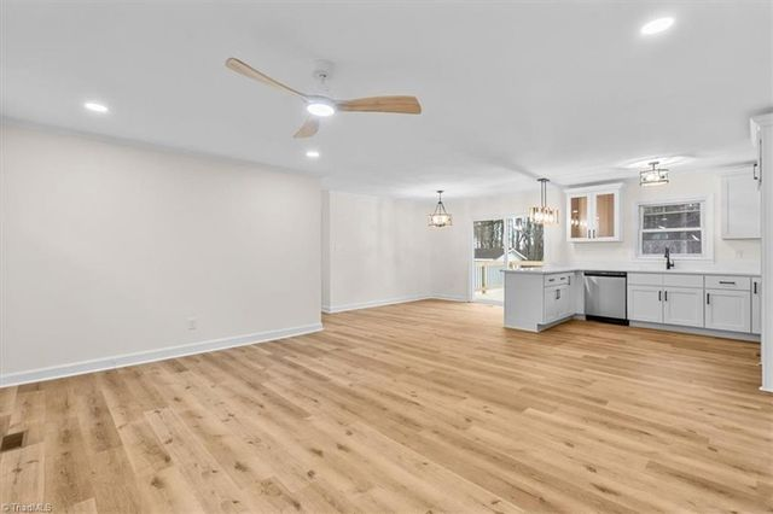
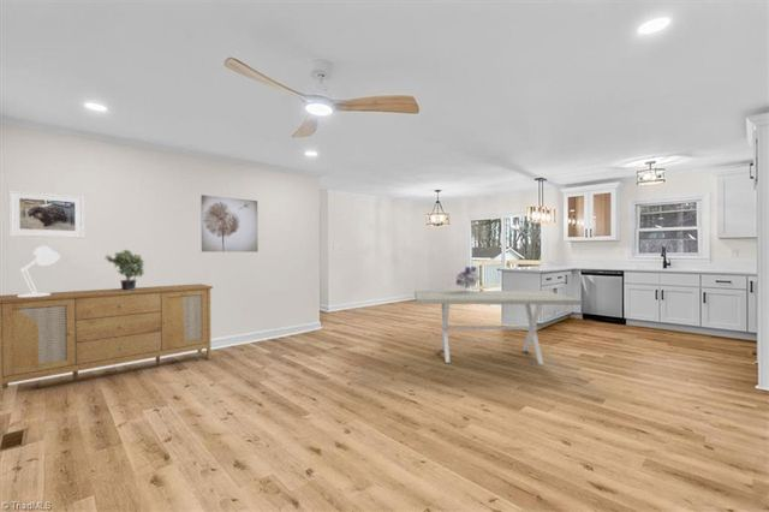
+ dining table [413,290,583,365]
+ sideboard [0,282,214,403]
+ table lamp [18,245,61,297]
+ bouquet [455,266,484,290]
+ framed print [7,189,85,239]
+ wall art [201,194,260,254]
+ potted plant [103,249,145,291]
